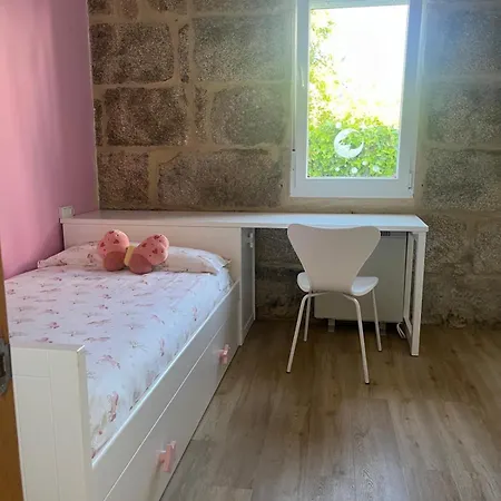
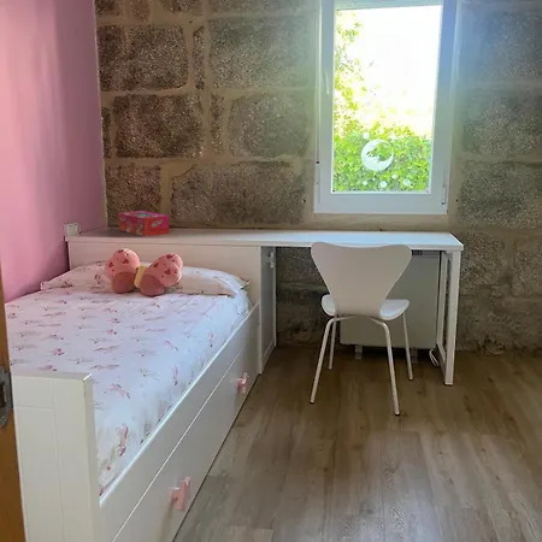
+ tissue box [117,210,171,237]
